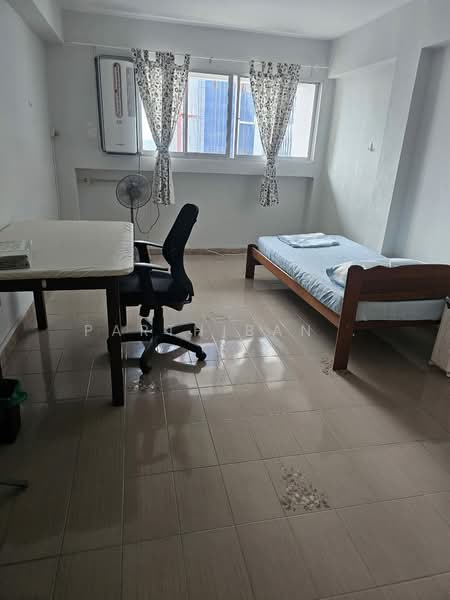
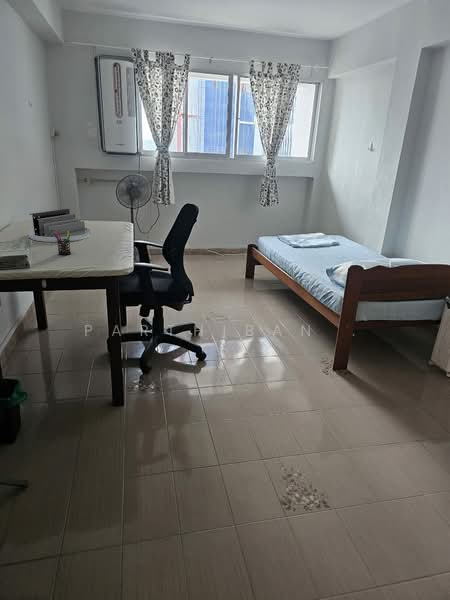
+ pen holder [53,231,72,256]
+ desk organizer [27,208,91,243]
